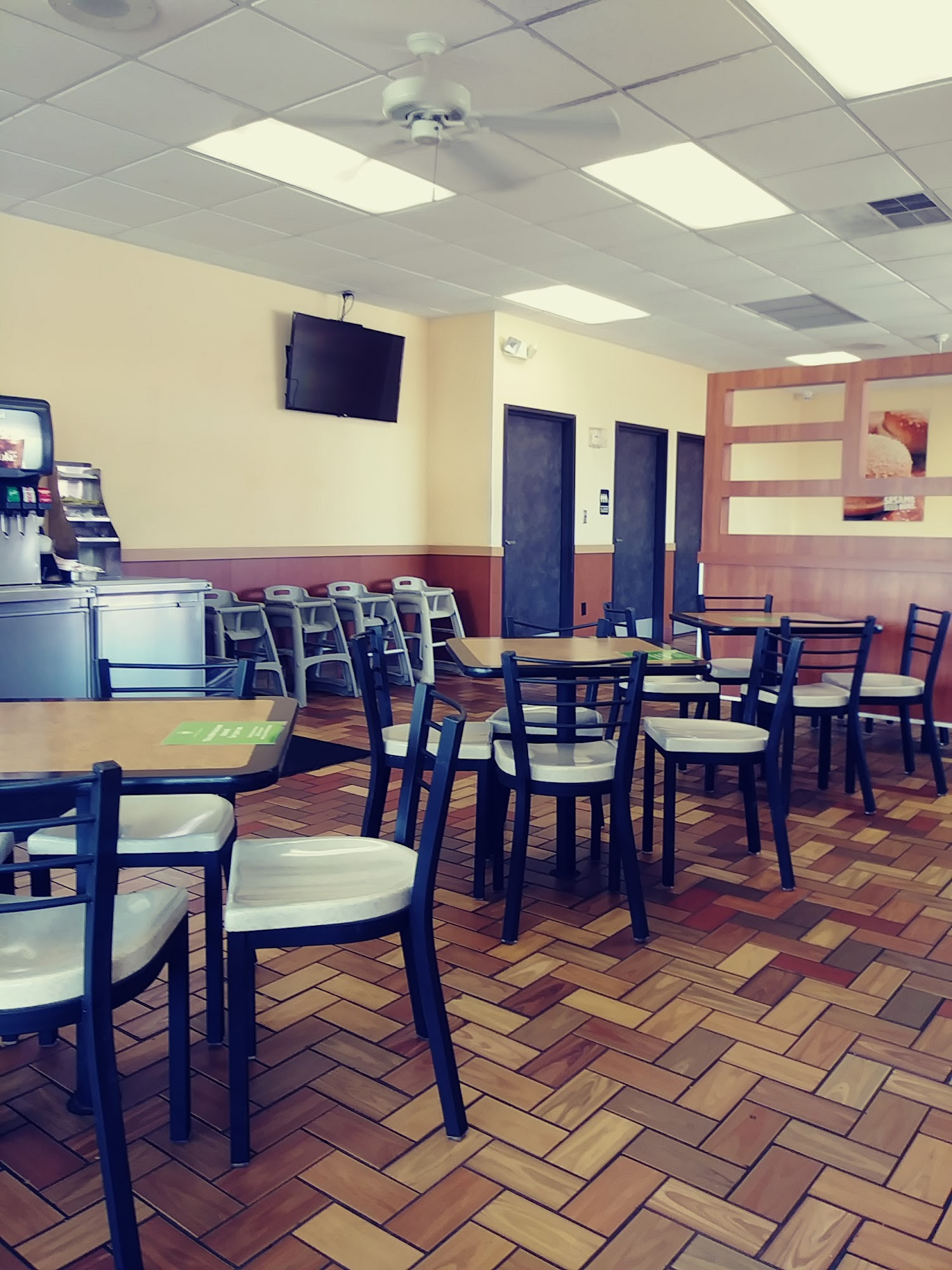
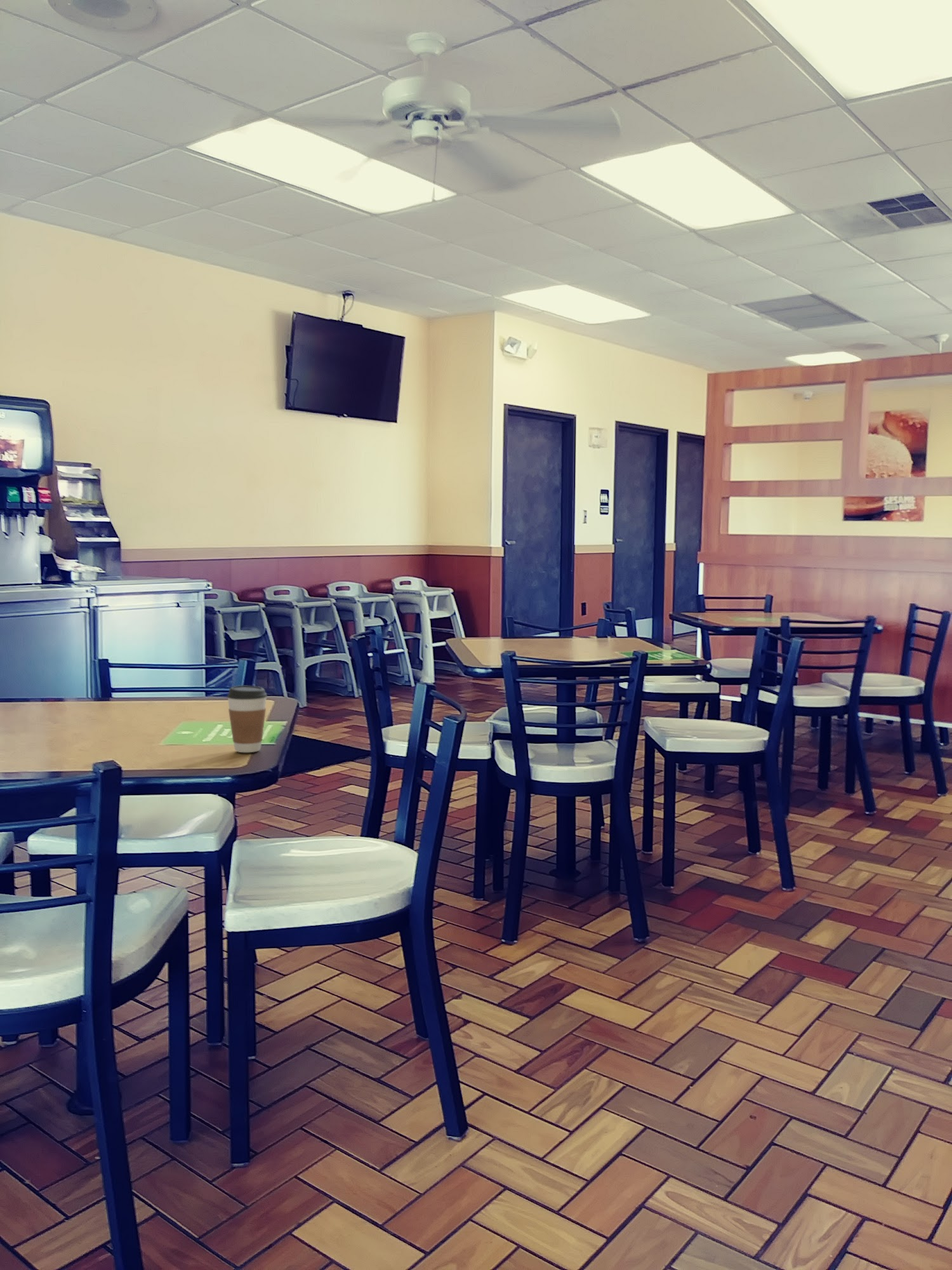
+ coffee cup [227,685,268,753]
